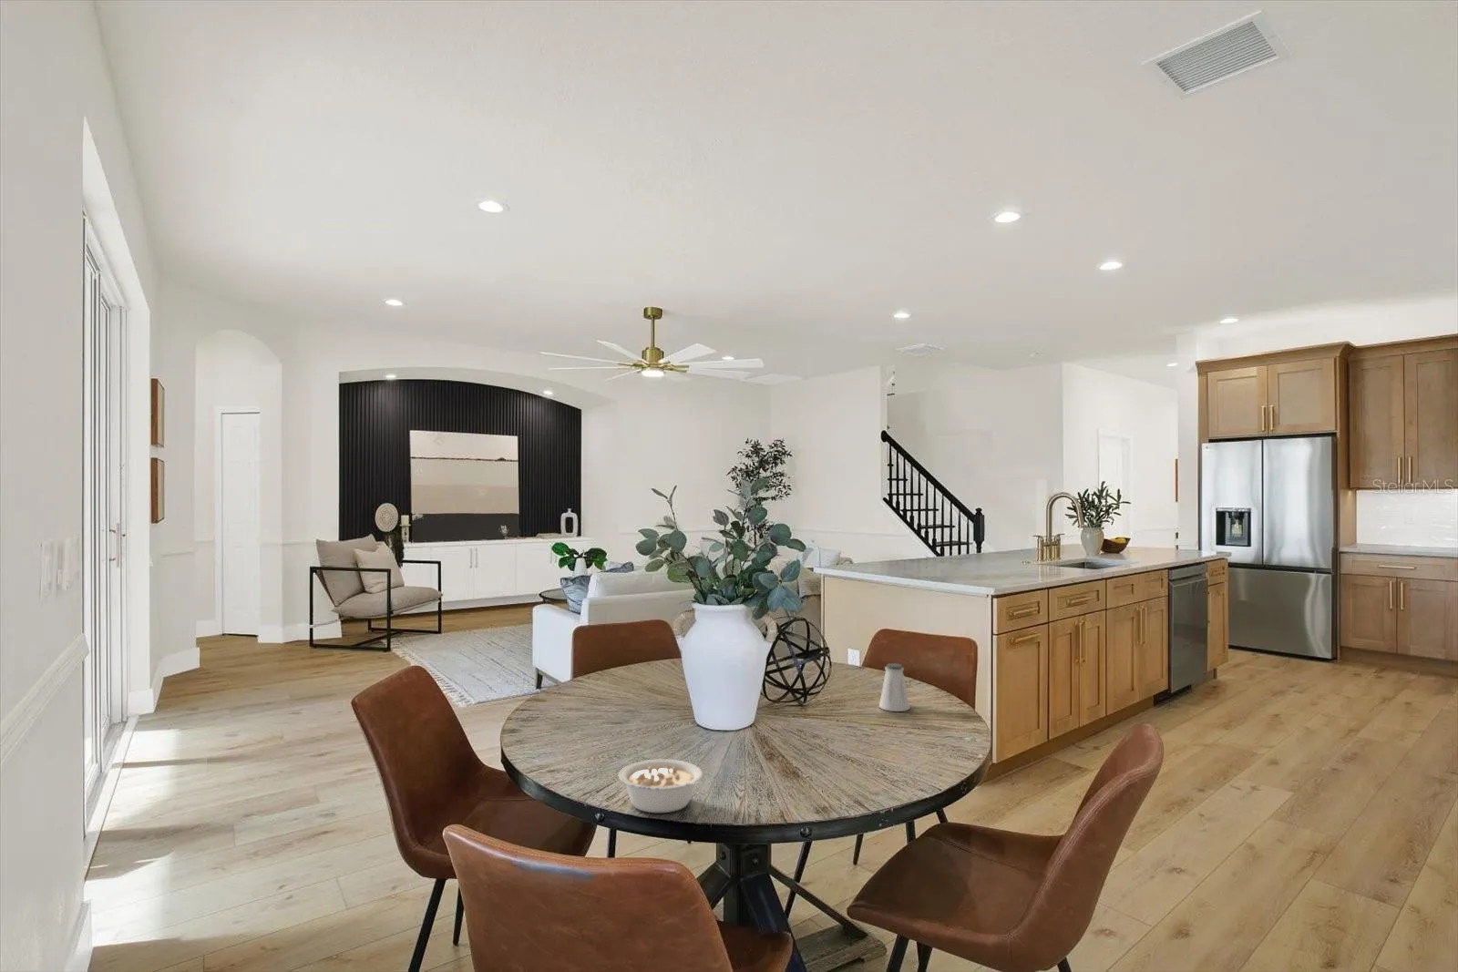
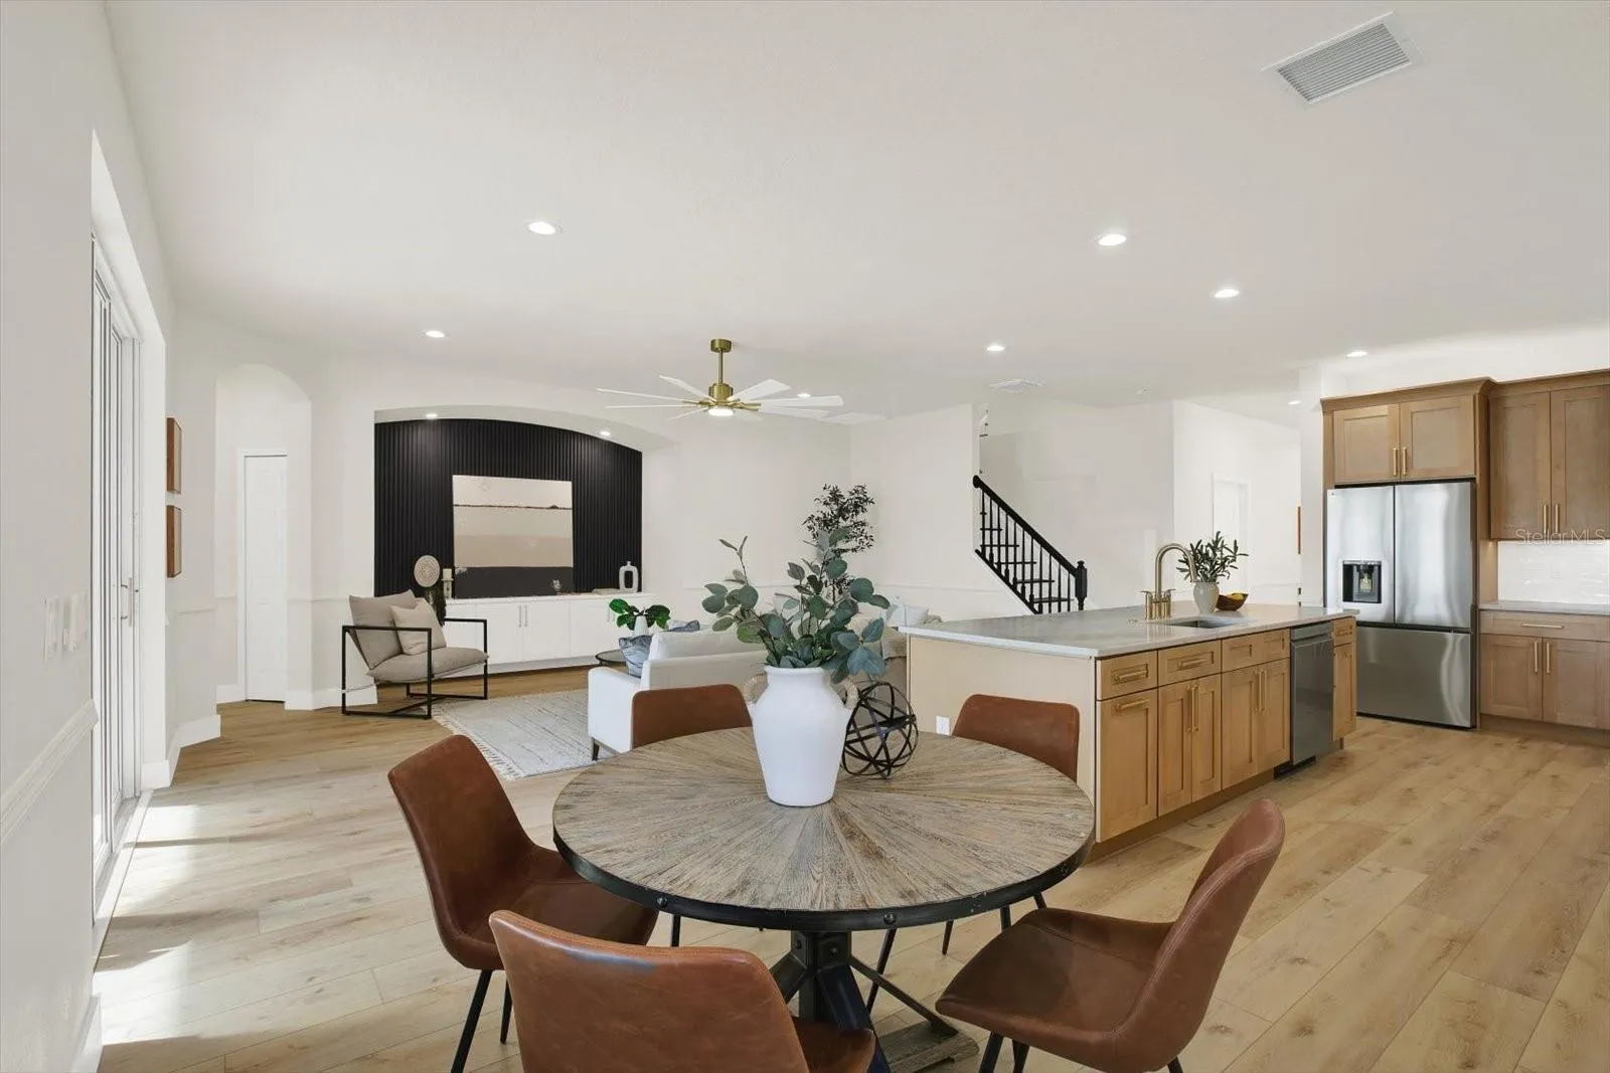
- legume [618,759,703,814]
- saltshaker [879,662,910,713]
